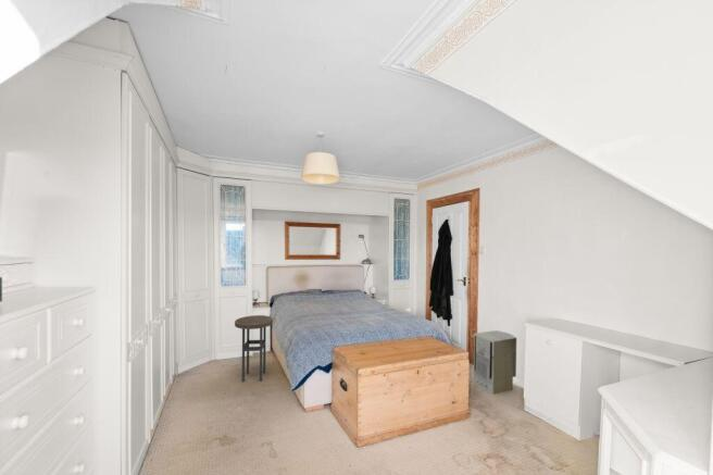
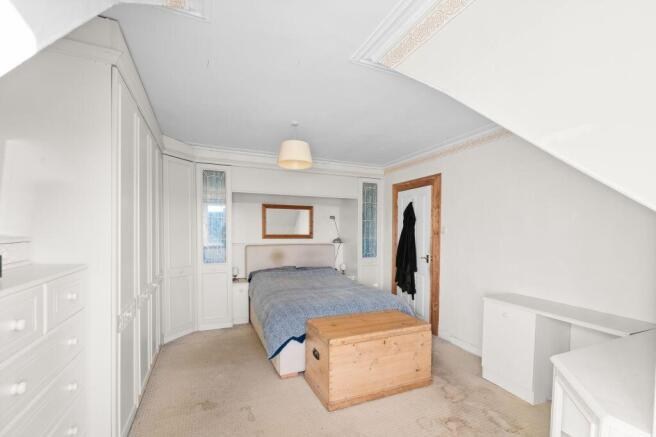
- air purifier [473,329,517,396]
- side table [234,314,274,383]
